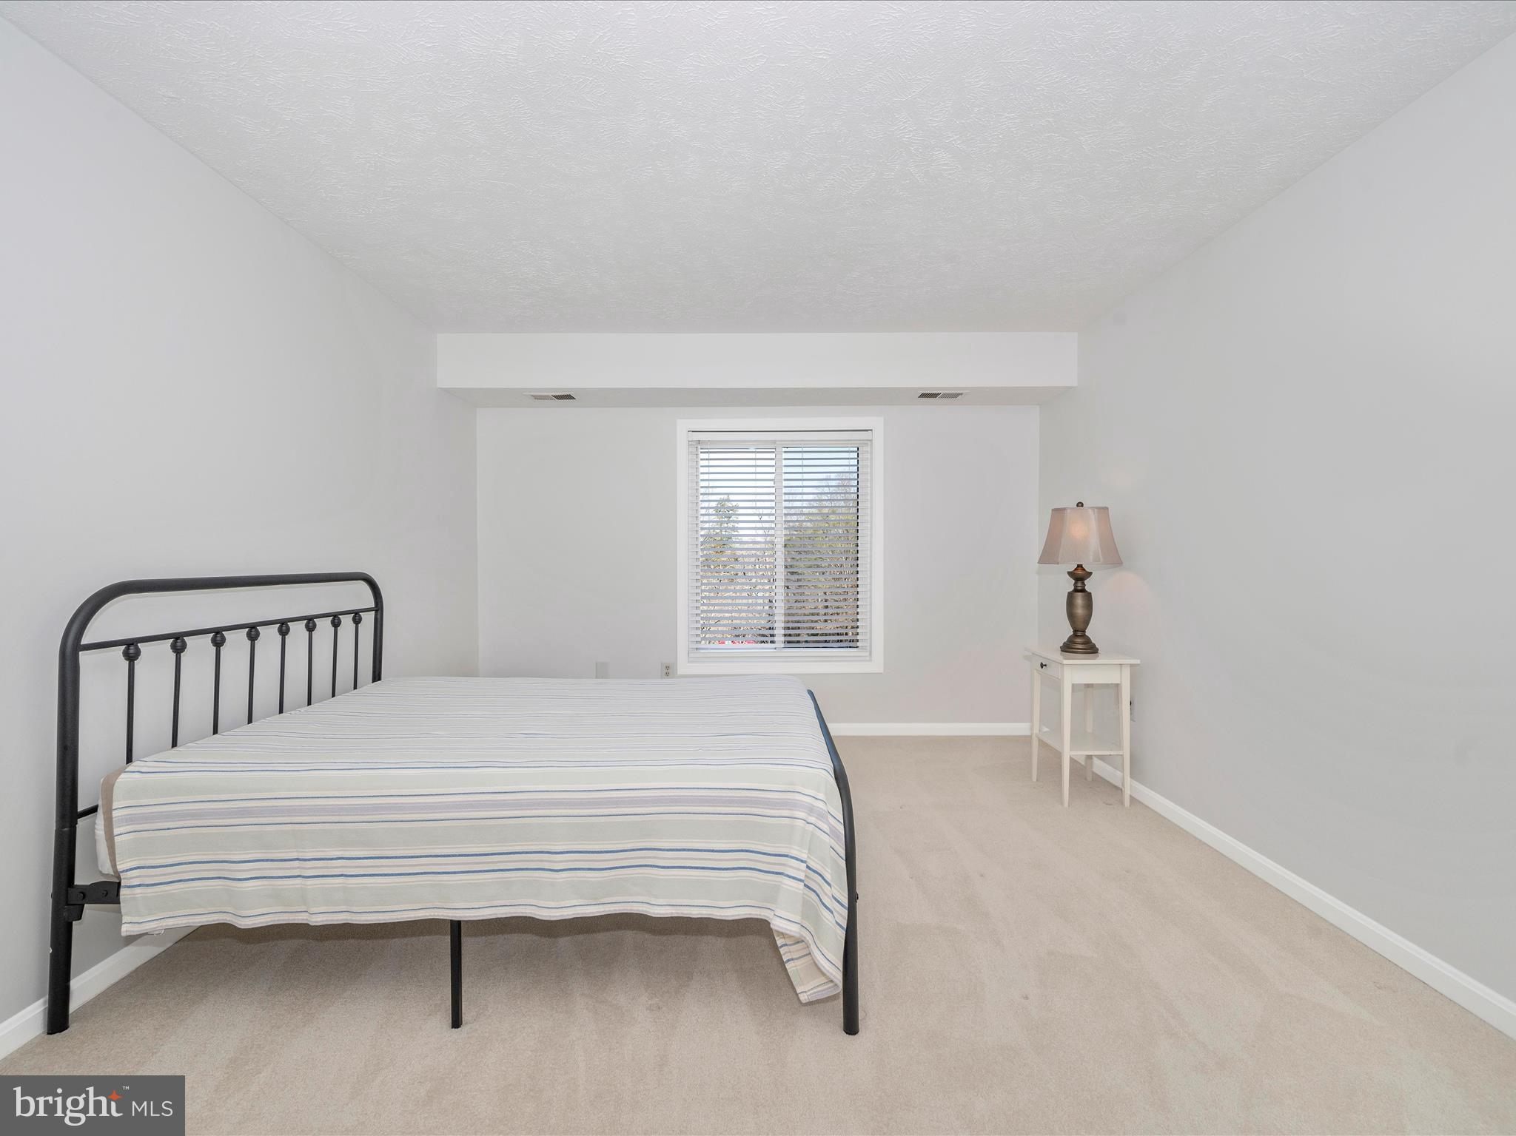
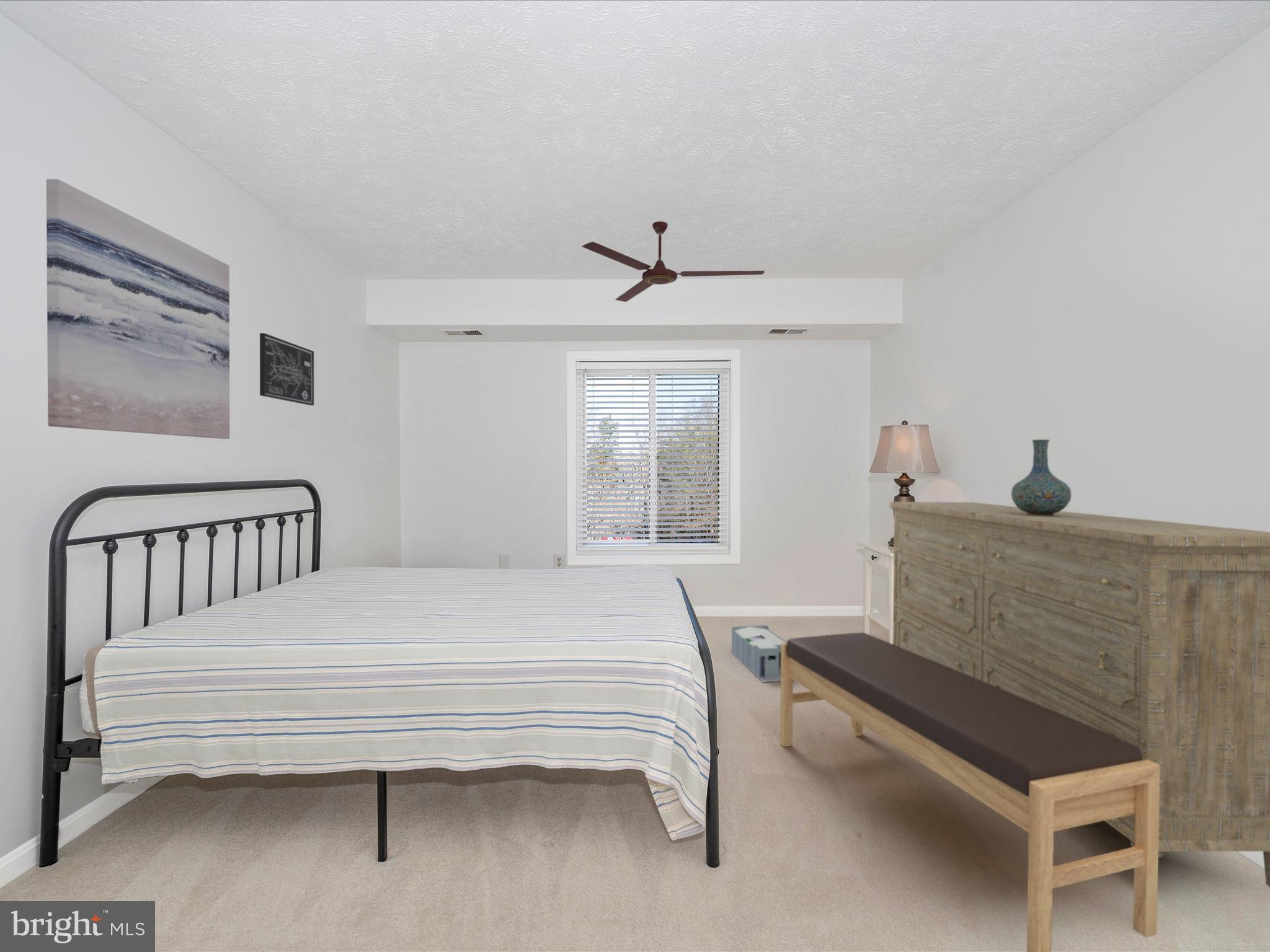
+ storage bin [729,625,794,683]
+ wall art [259,332,314,406]
+ wall art [46,179,231,439]
+ vase [1011,439,1072,516]
+ bench [779,632,1160,952]
+ dresser [889,501,1270,888]
+ ceiling fan [581,221,765,302]
